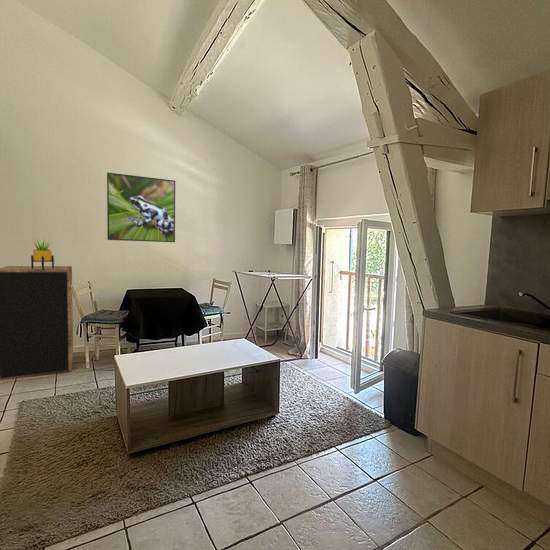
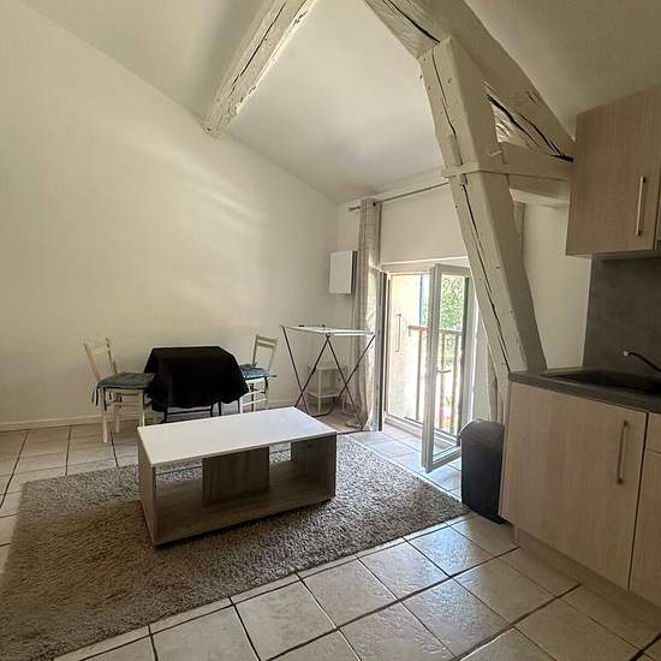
- cabinet [0,265,74,381]
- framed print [106,171,176,243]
- potted plant [30,237,55,270]
